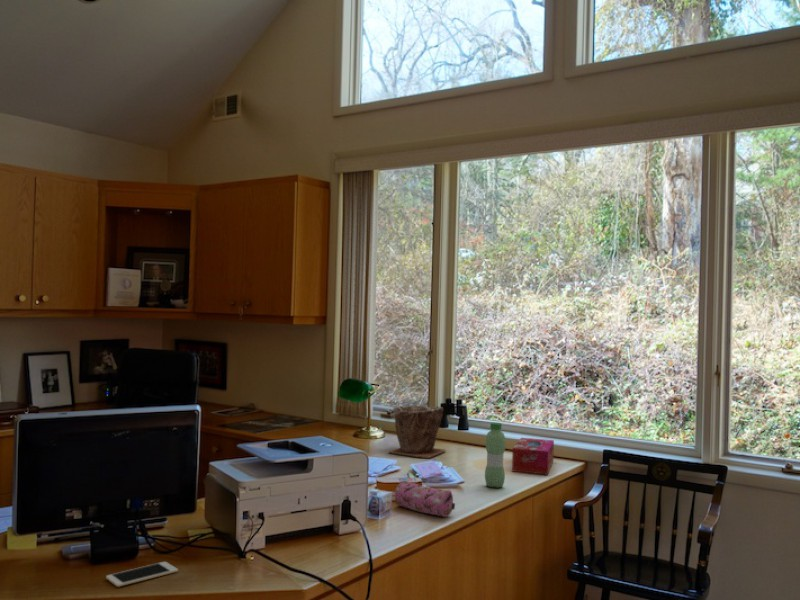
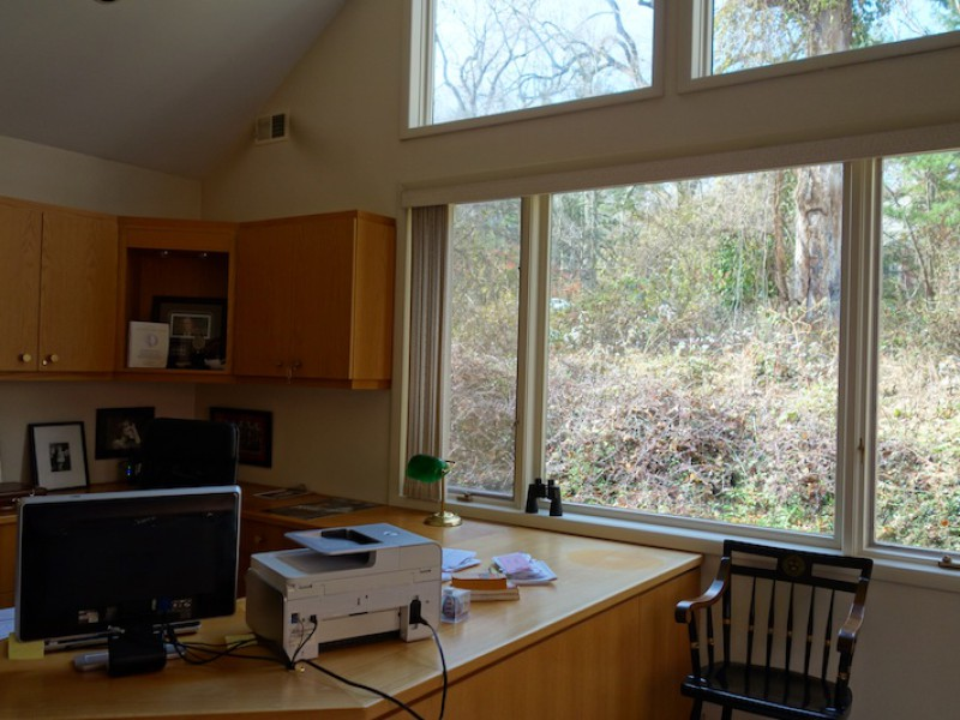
- cell phone [105,561,179,588]
- plant pot [387,404,447,459]
- pencil case [394,480,456,518]
- water bottle [484,422,507,489]
- tissue box [511,437,555,476]
